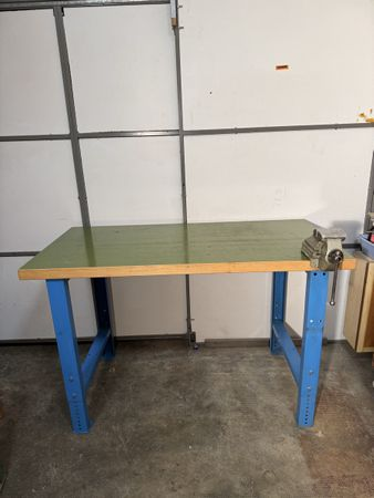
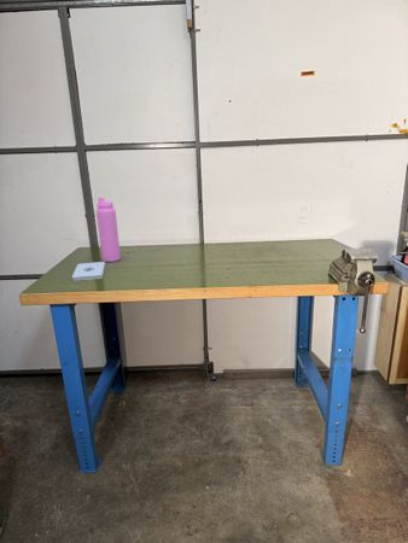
+ notepad [71,261,106,282]
+ water bottle [95,197,122,263]
